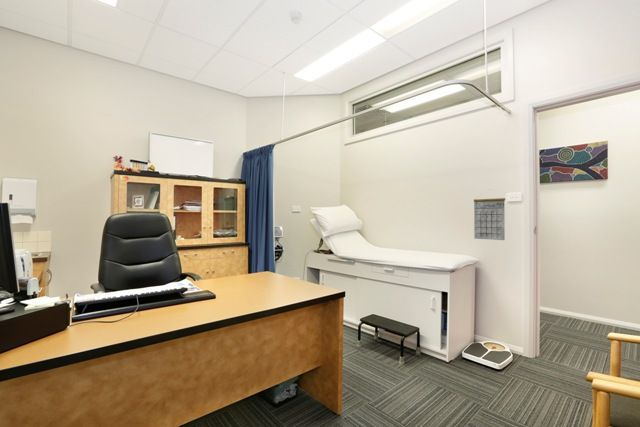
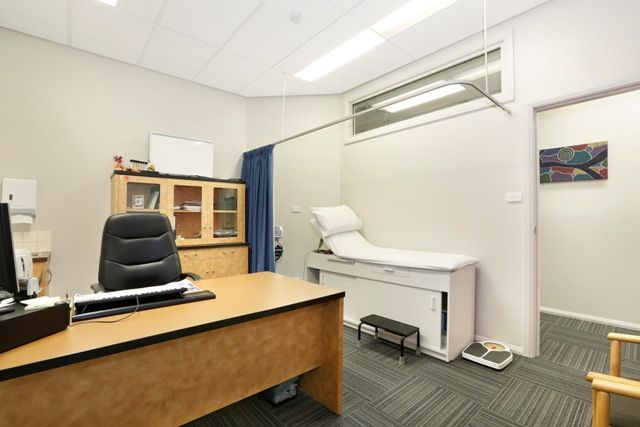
- calendar [473,189,506,241]
